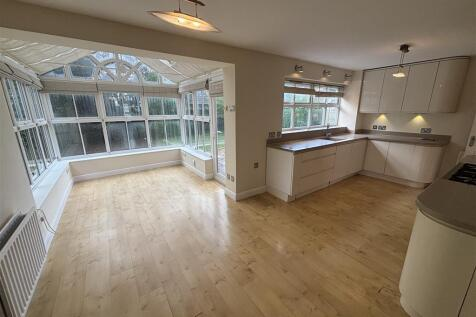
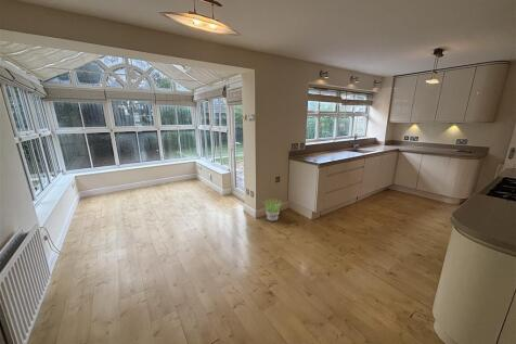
+ potted plant [262,199,283,222]
